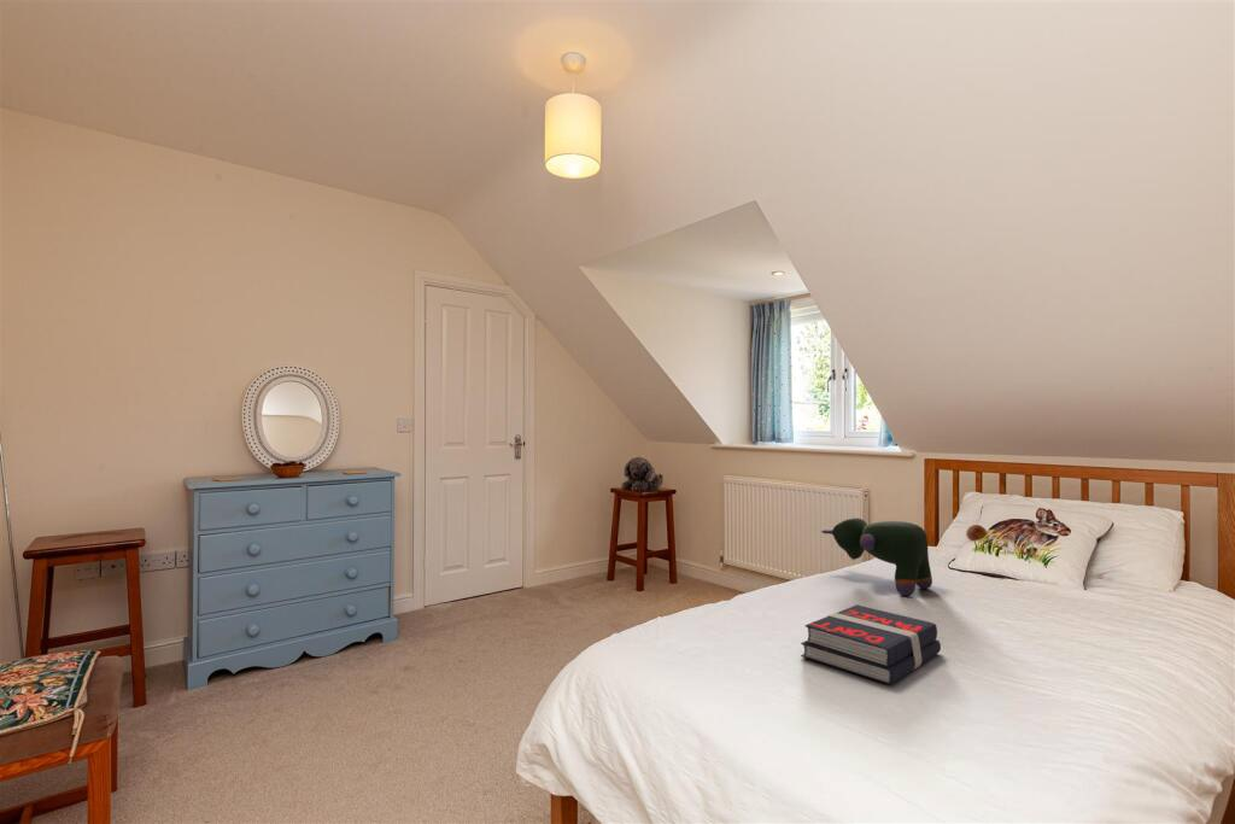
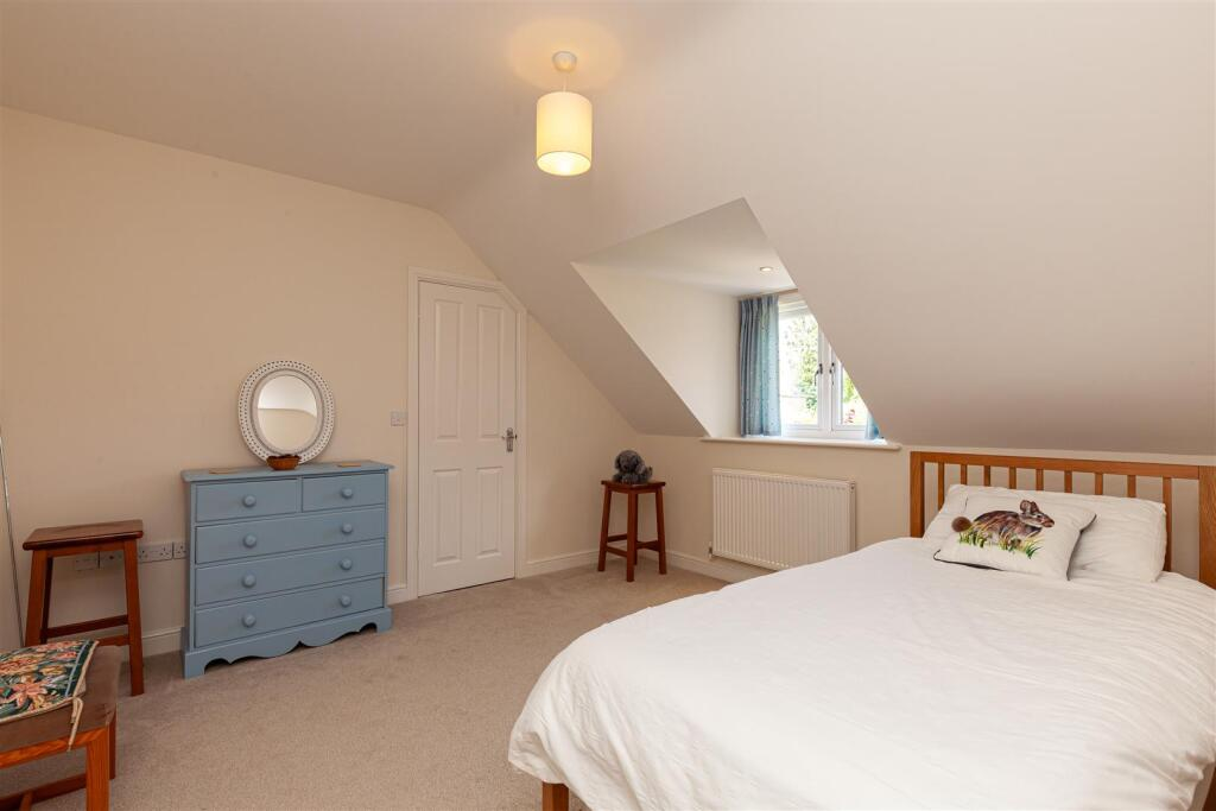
- stuffed bear [820,516,933,597]
- book [800,603,942,685]
